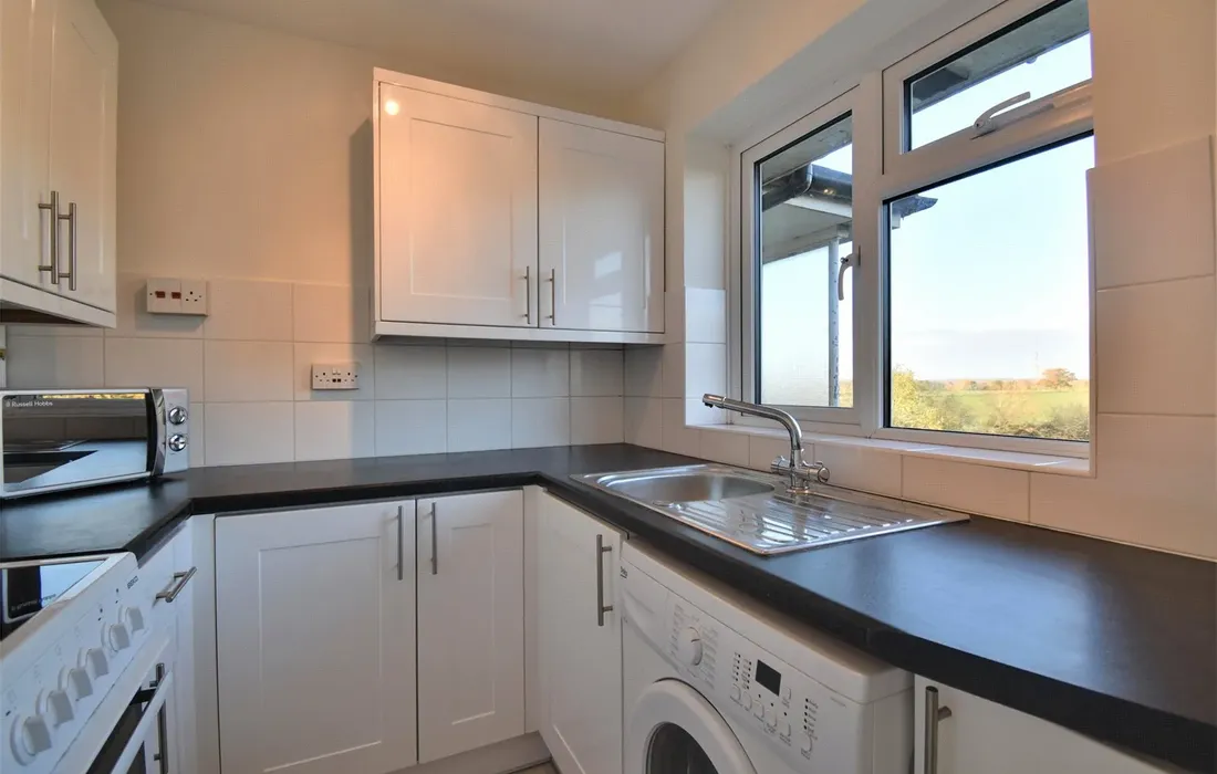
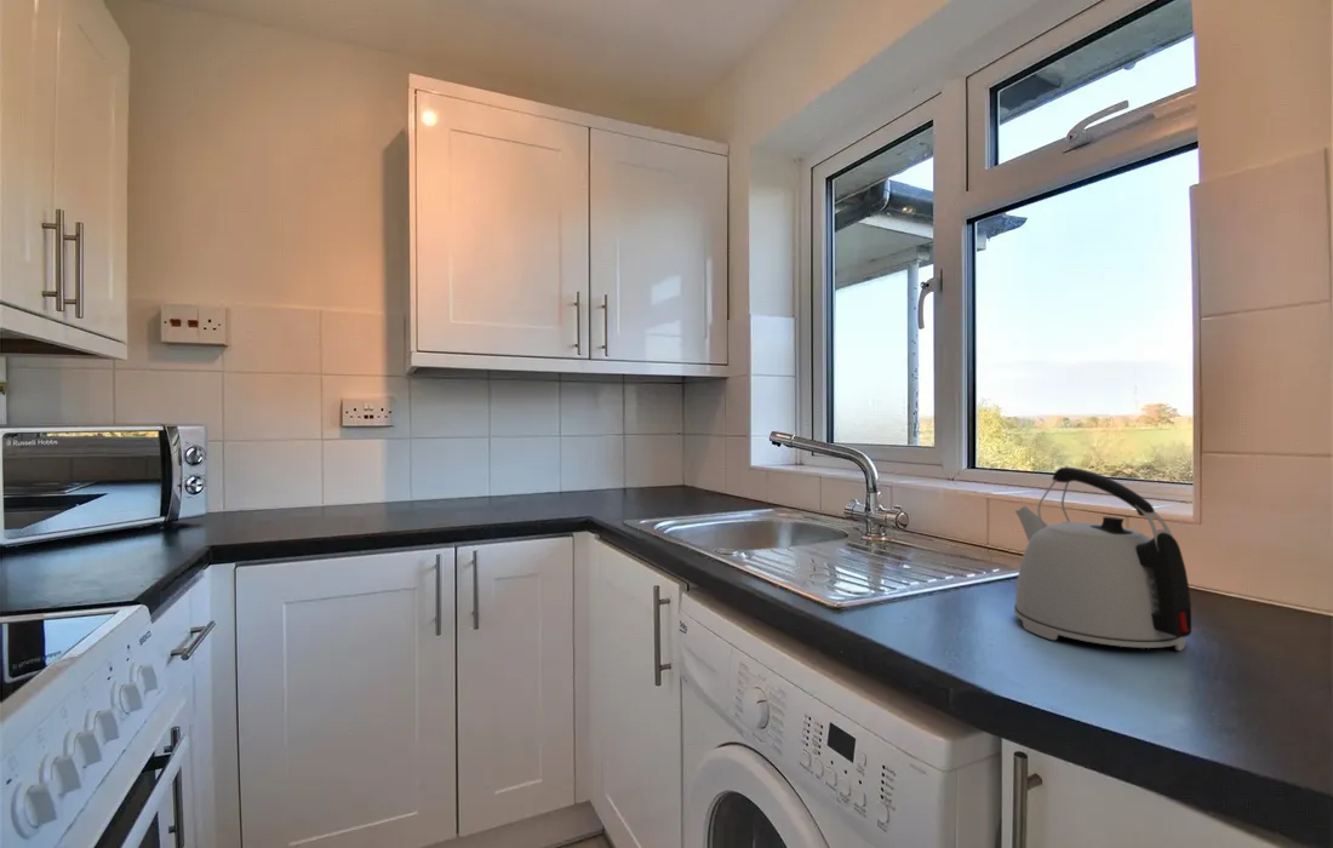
+ kettle [1013,465,1192,652]
